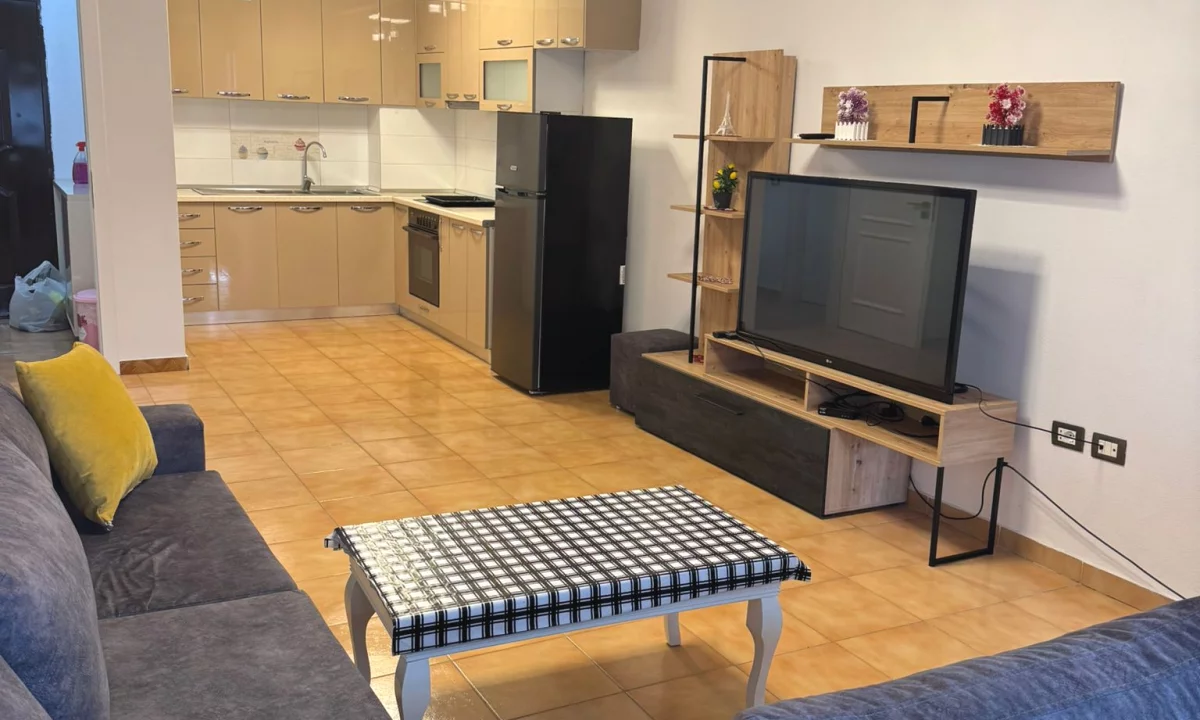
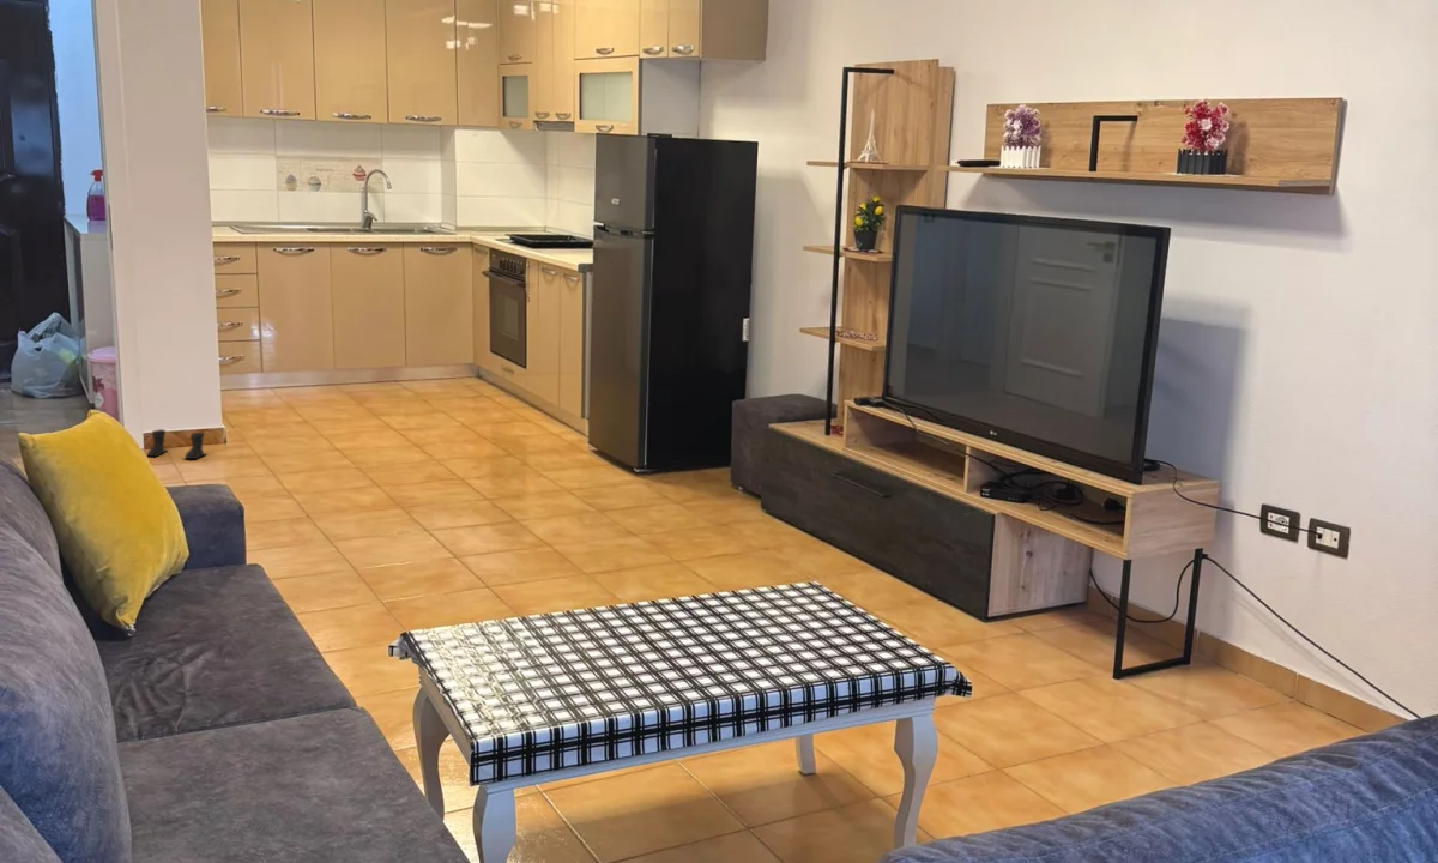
+ boots [146,428,207,460]
